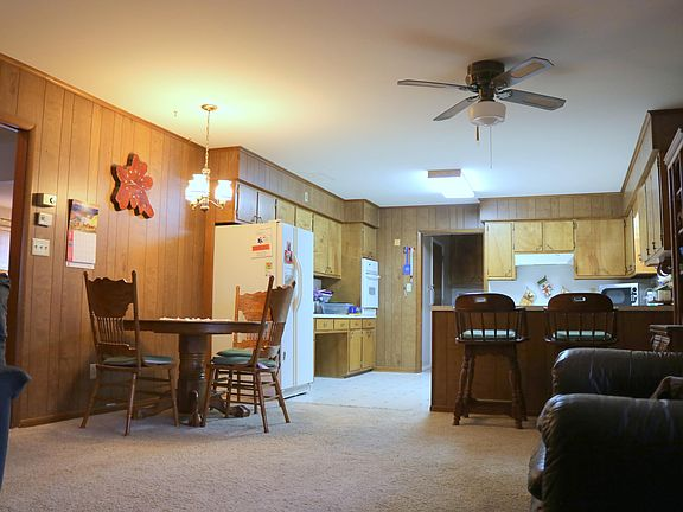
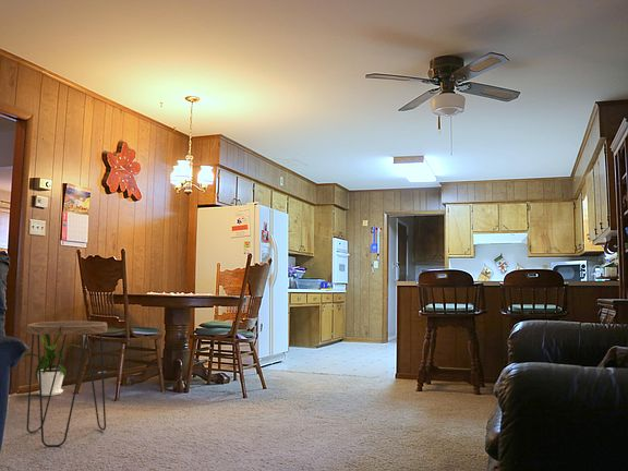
+ house plant [23,334,81,397]
+ side table [25,319,108,448]
